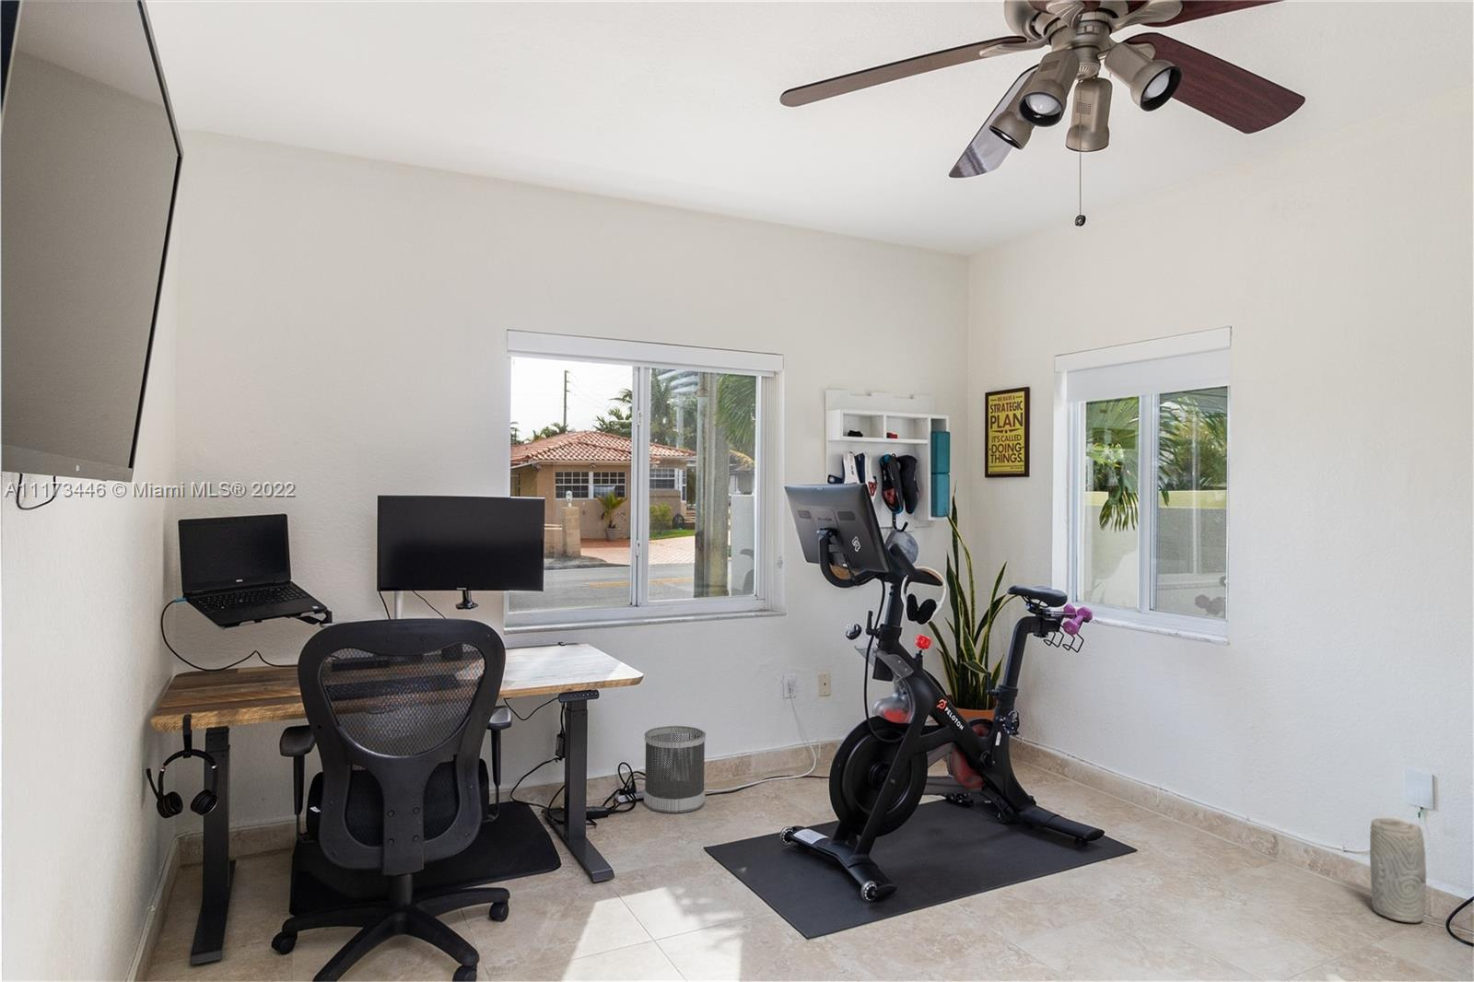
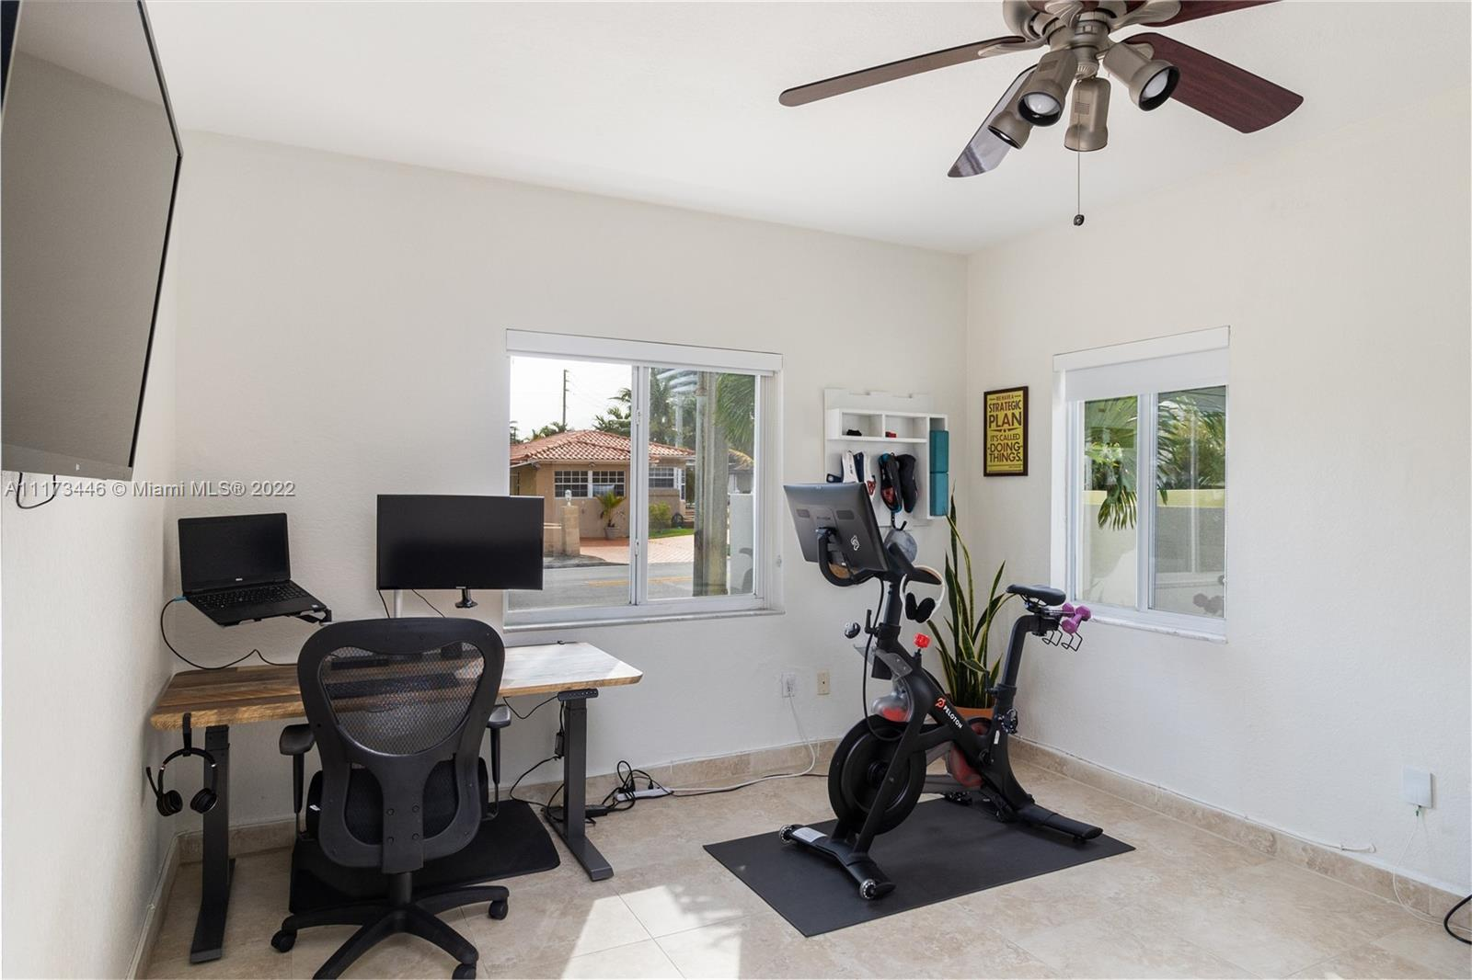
- vase [1369,818,1427,924]
- wastebasket [643,724,707,814]
